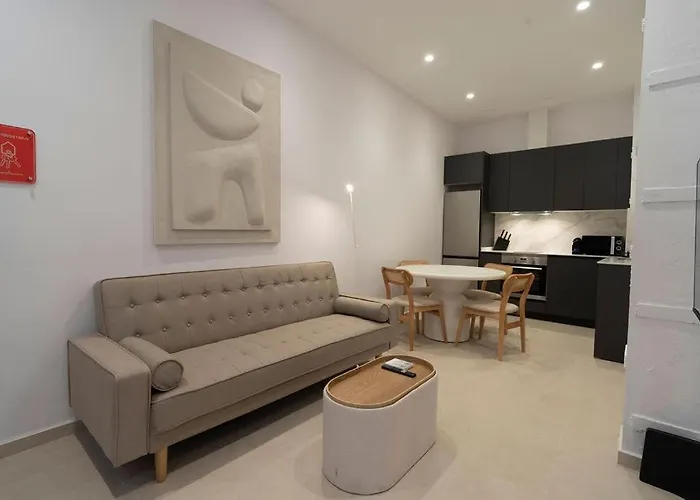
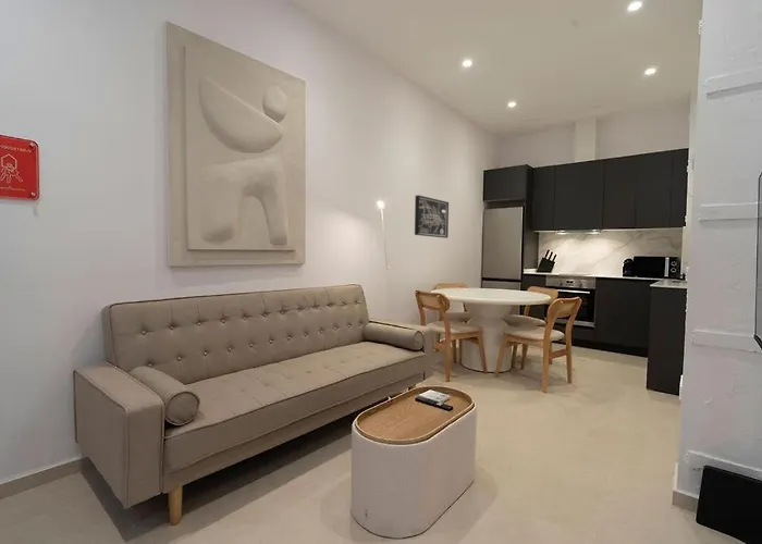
+ wall art [414,194,450,239]
